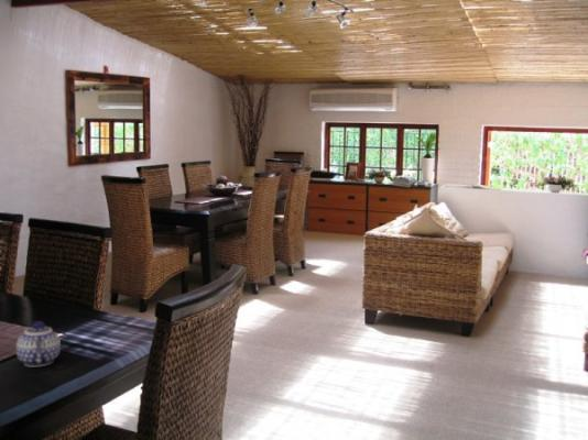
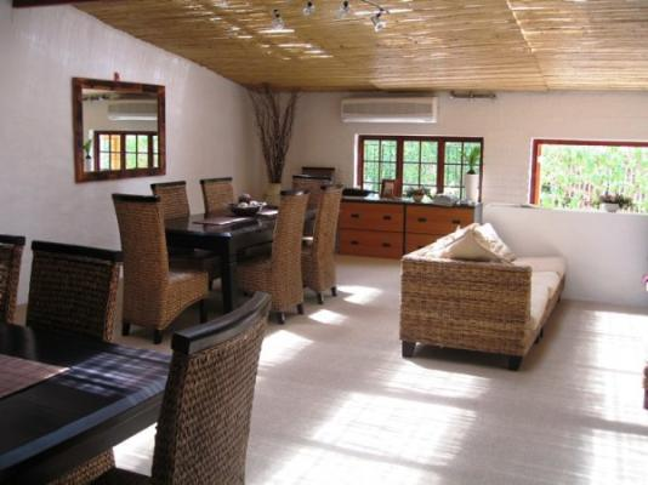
- teapot [15,320,62,367]
